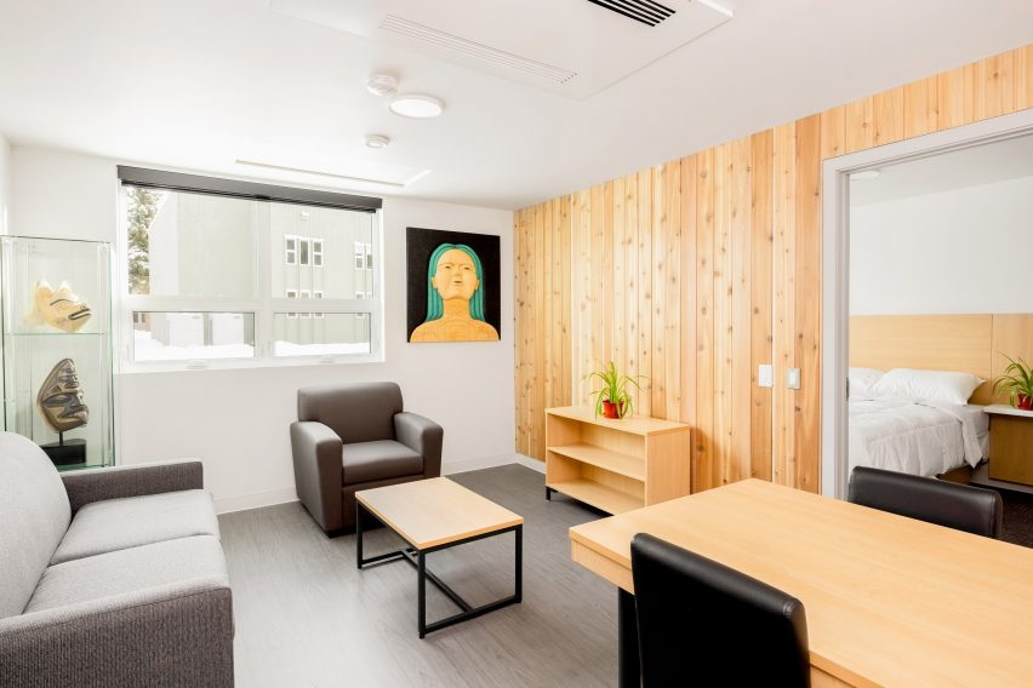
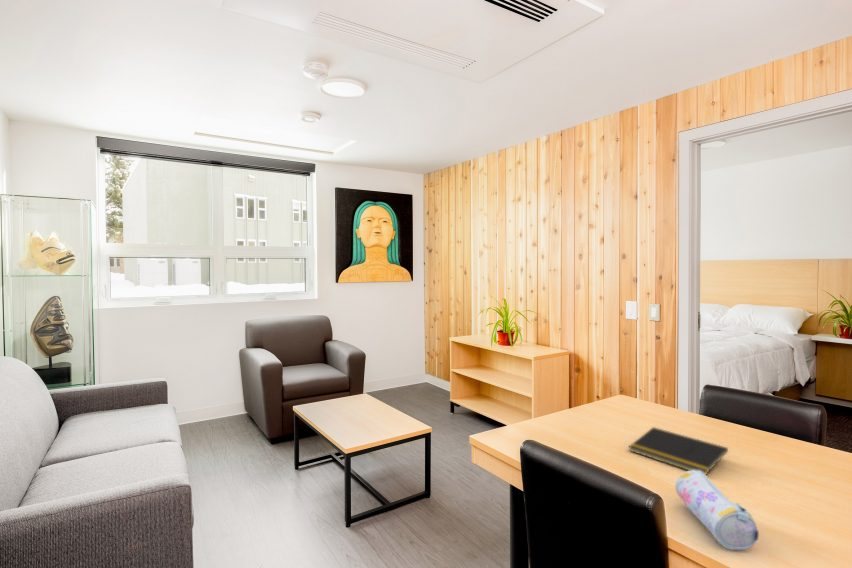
+ notepad [628,426,729,476]
+ pencil case [675,470,760,551]
